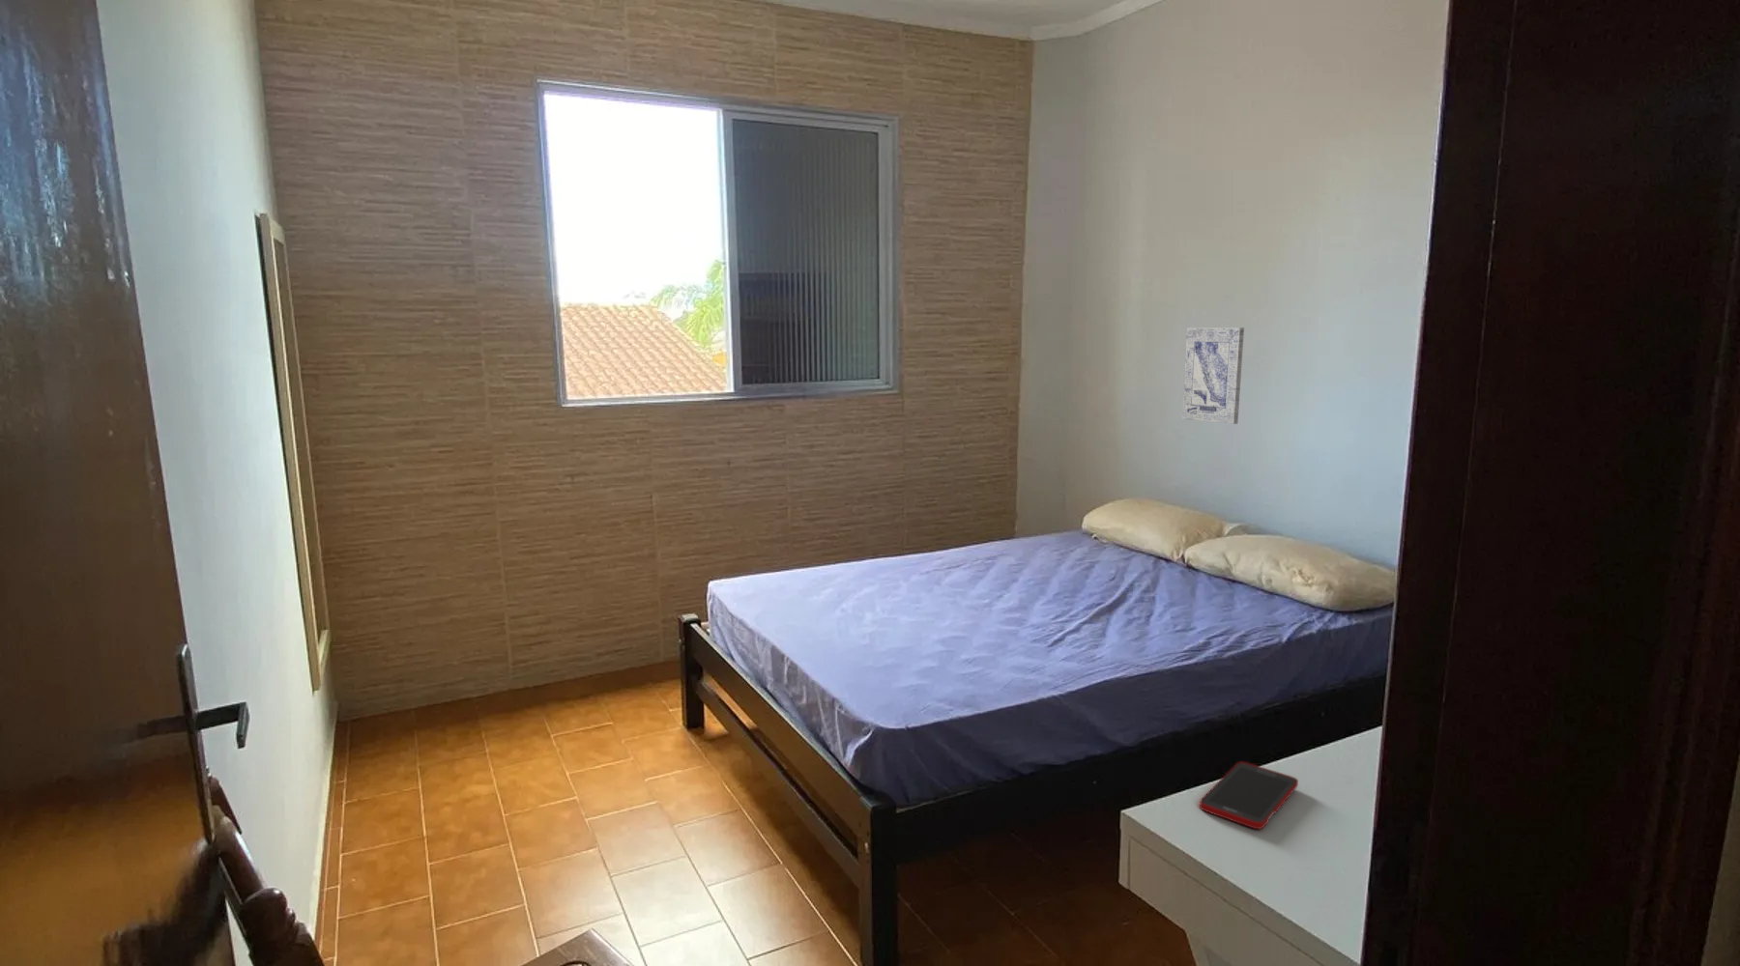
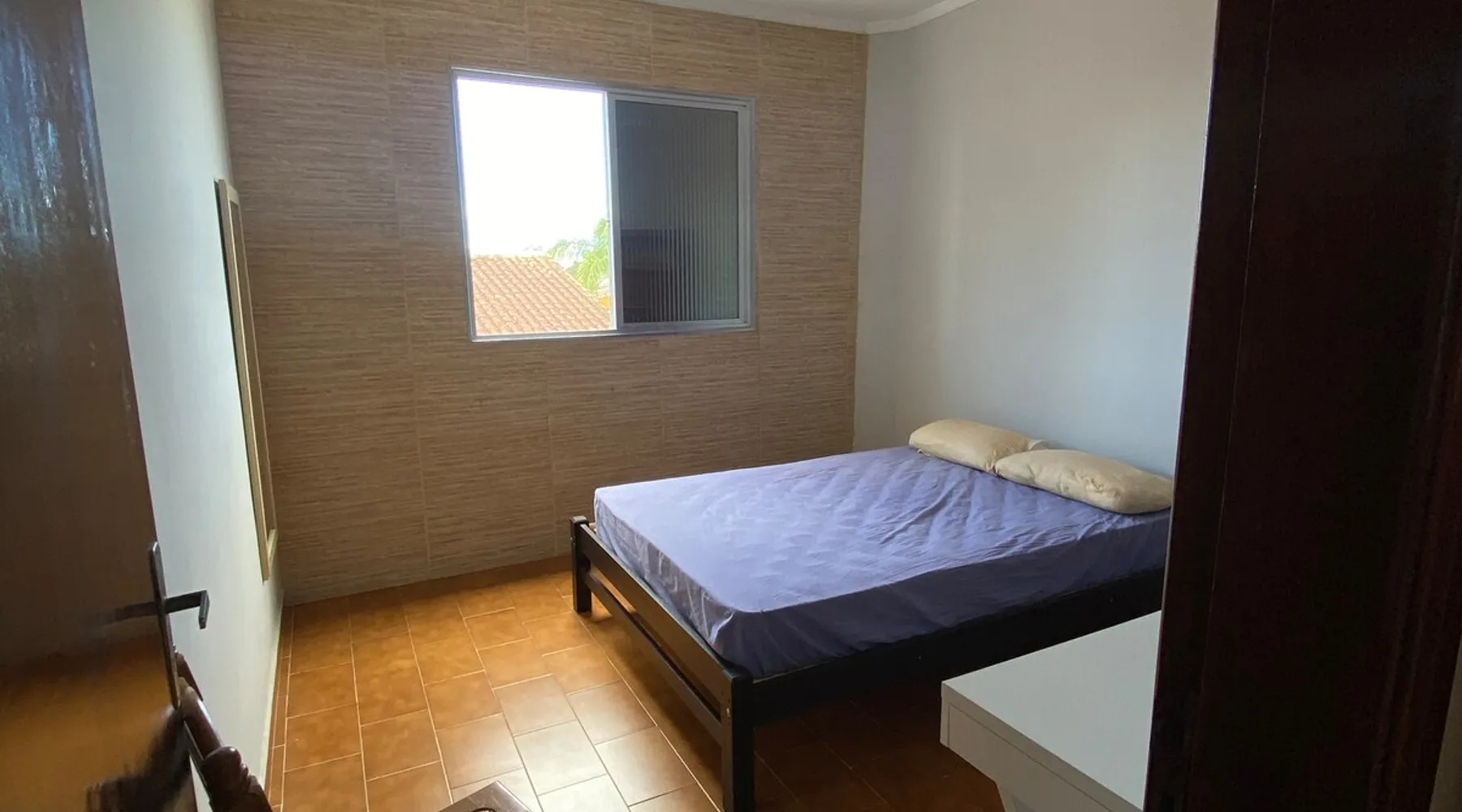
- wall art [1182,326,1245,425]
- cell phone [1198,760,1300,830]
